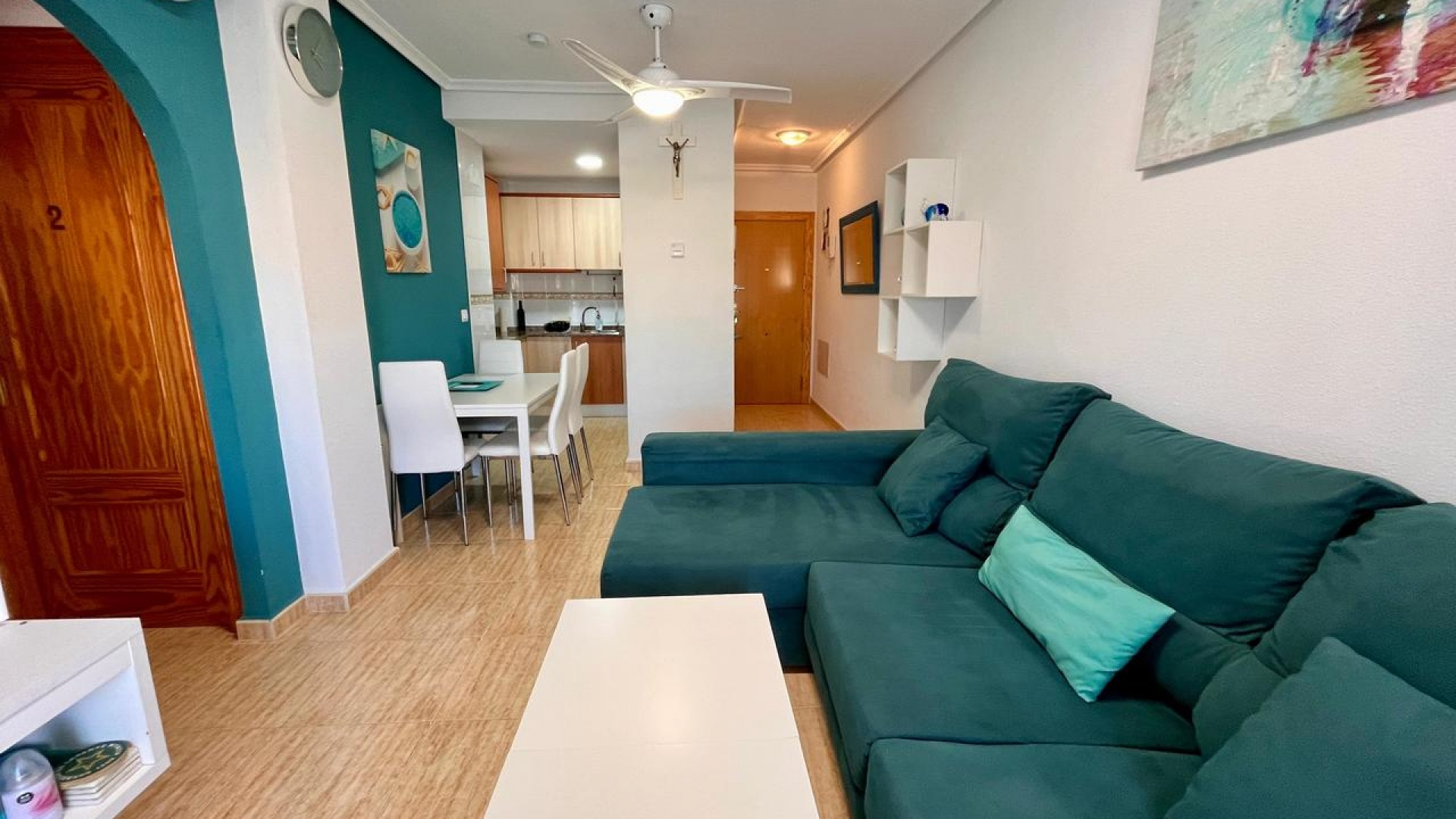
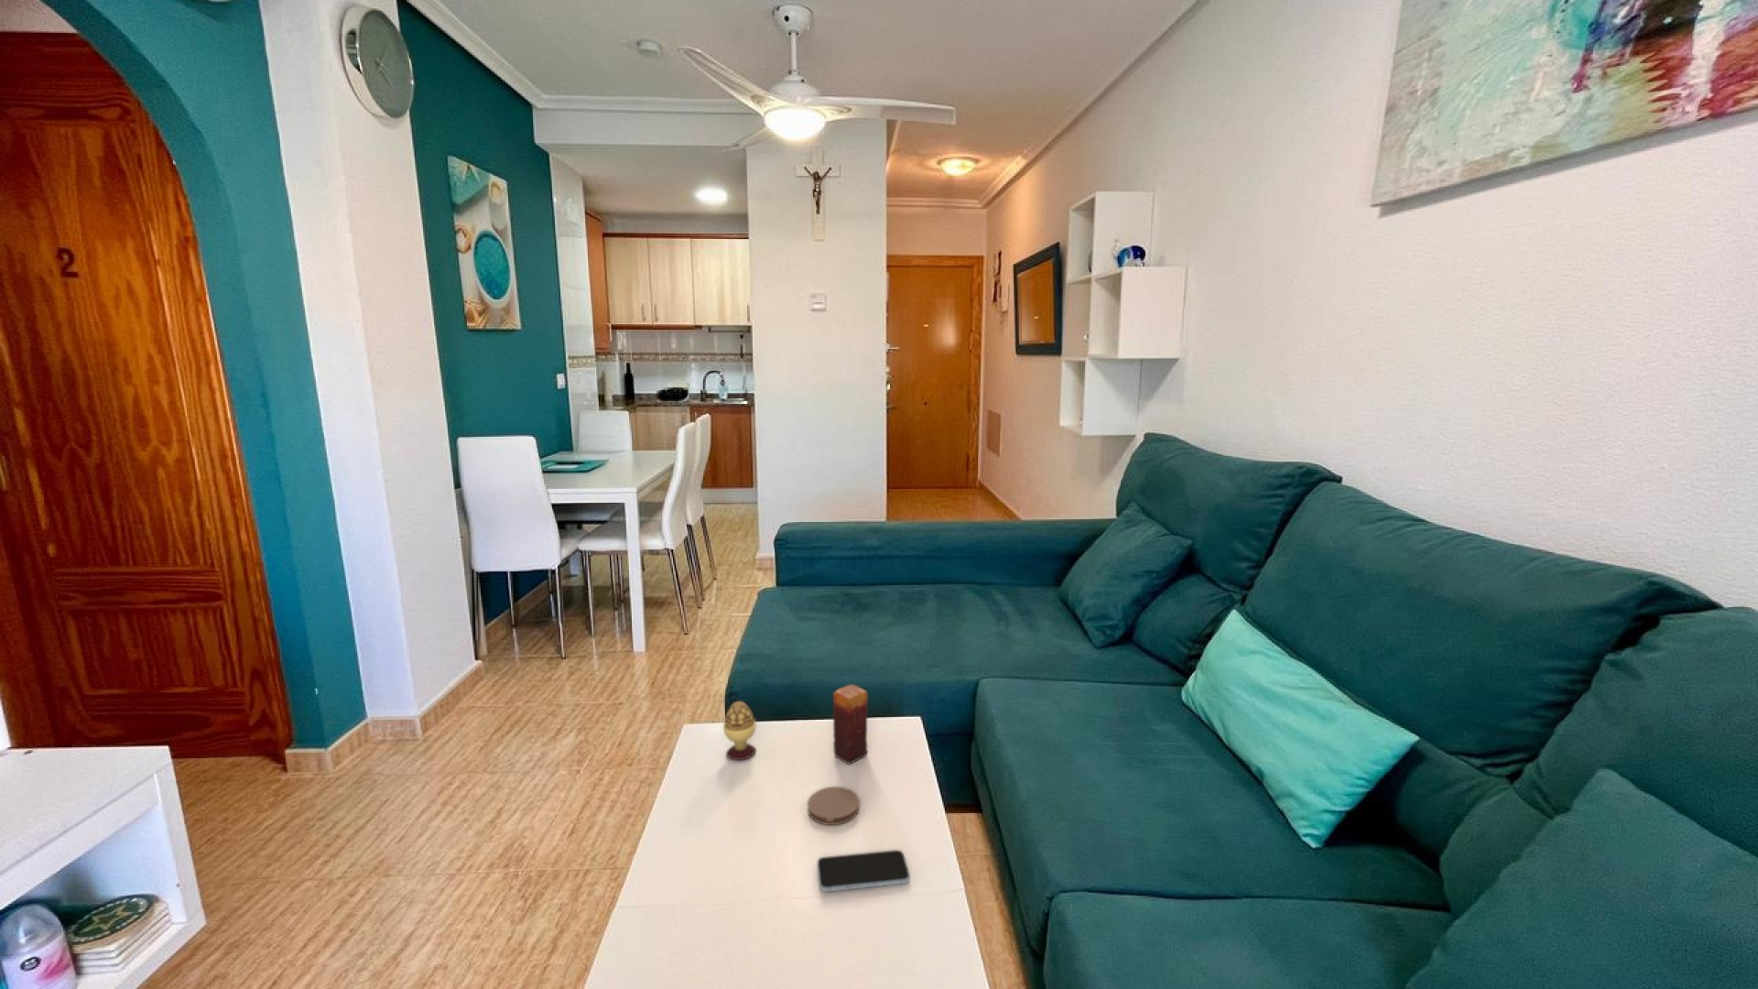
+ candle [832,683,869,766]
+ decorative egg [722,700,756,761]
+ smartphone [816,849,910,892]
+ coaster [807,786,861,826]
